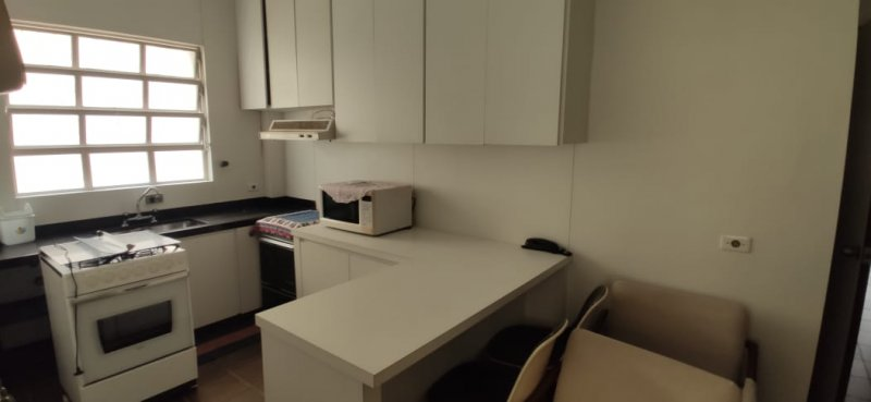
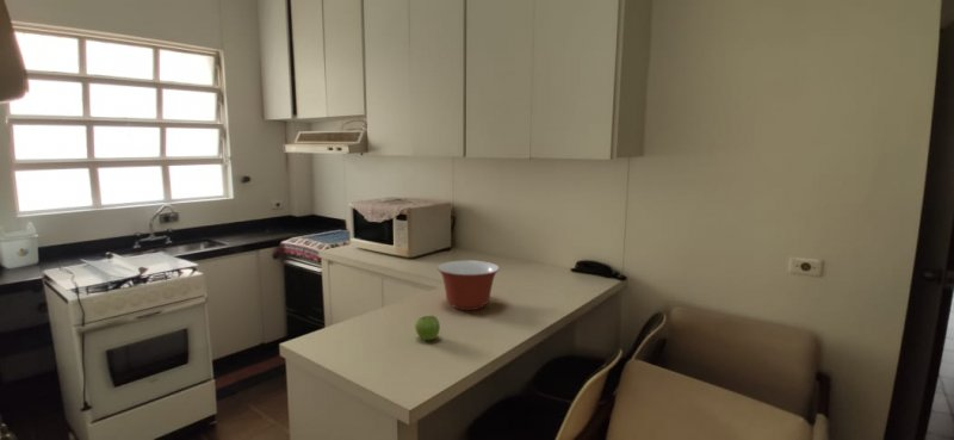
+ fruit [414,315,441,342]
+ mixing bowl [436,260,501,311]
